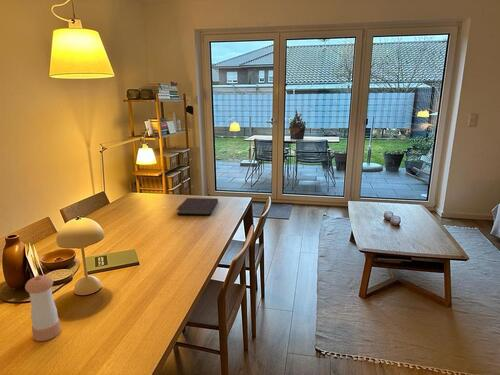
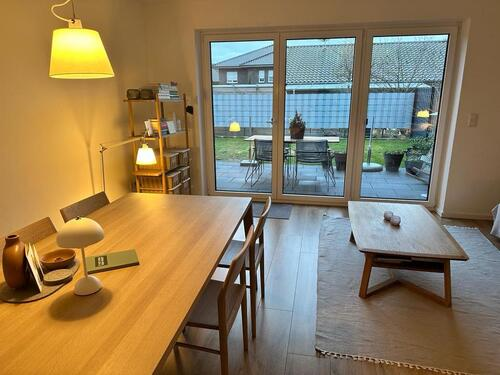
- notebook [176,197,219,216]
- pepper shaker [24,274,62,342]
